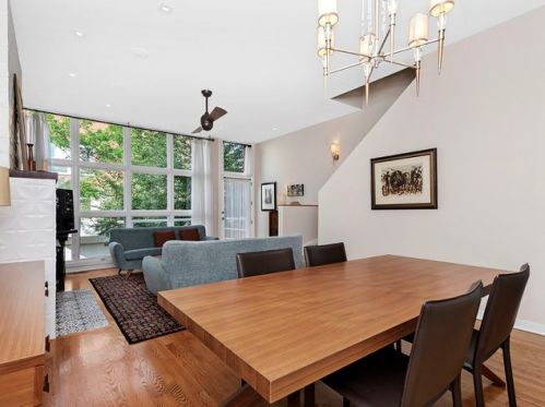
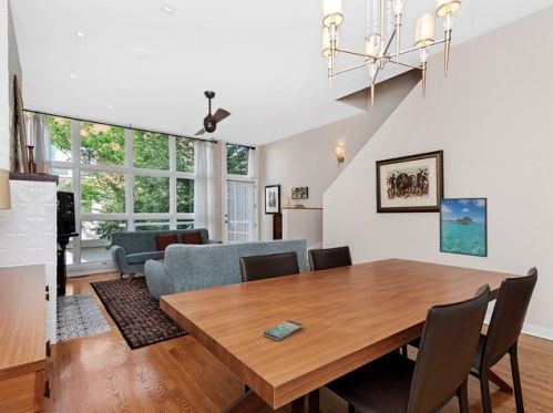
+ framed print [438,197,489,258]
+ smartphone [262,319,304,341]
